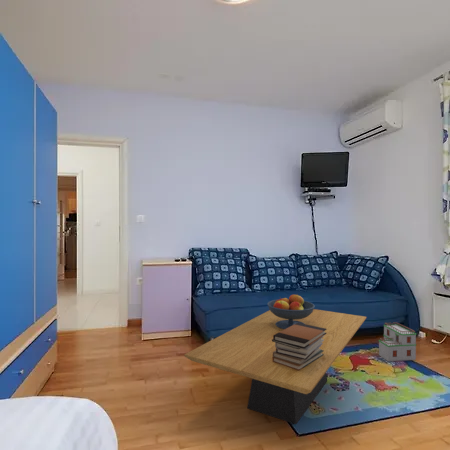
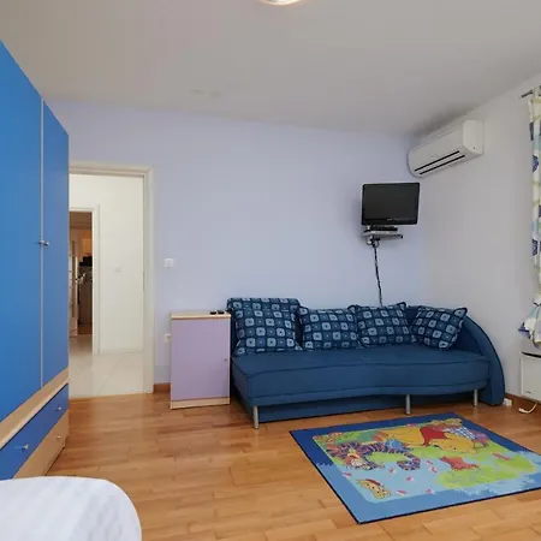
- fruit bowl [267,293,316,329]
- toy house [377,322,417,362]
- book stack [272,323,327,371]
- coffee table [183,308,367,425]
